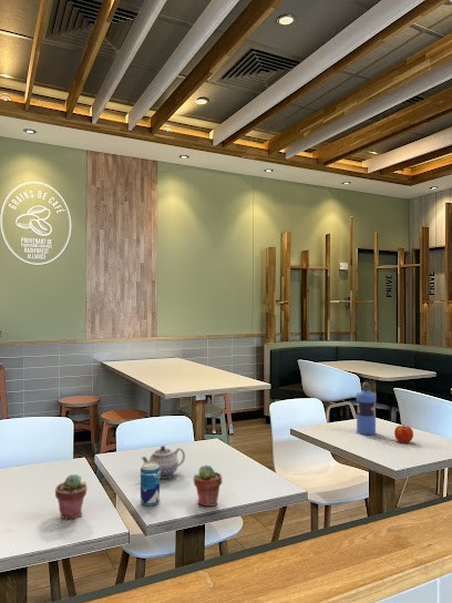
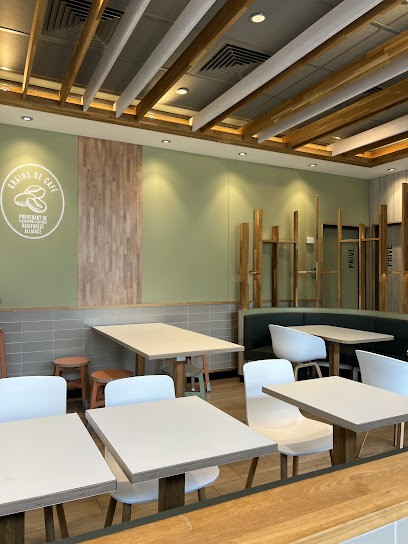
- teapot [140,444,186,480]
- beverage can [140,462,161,507]
- potted succulent [193,463,223,508]
- potted succulent [54,473,89,520]
- fruit [393,423,414,443]
- water bottle [356,380,377,436]
